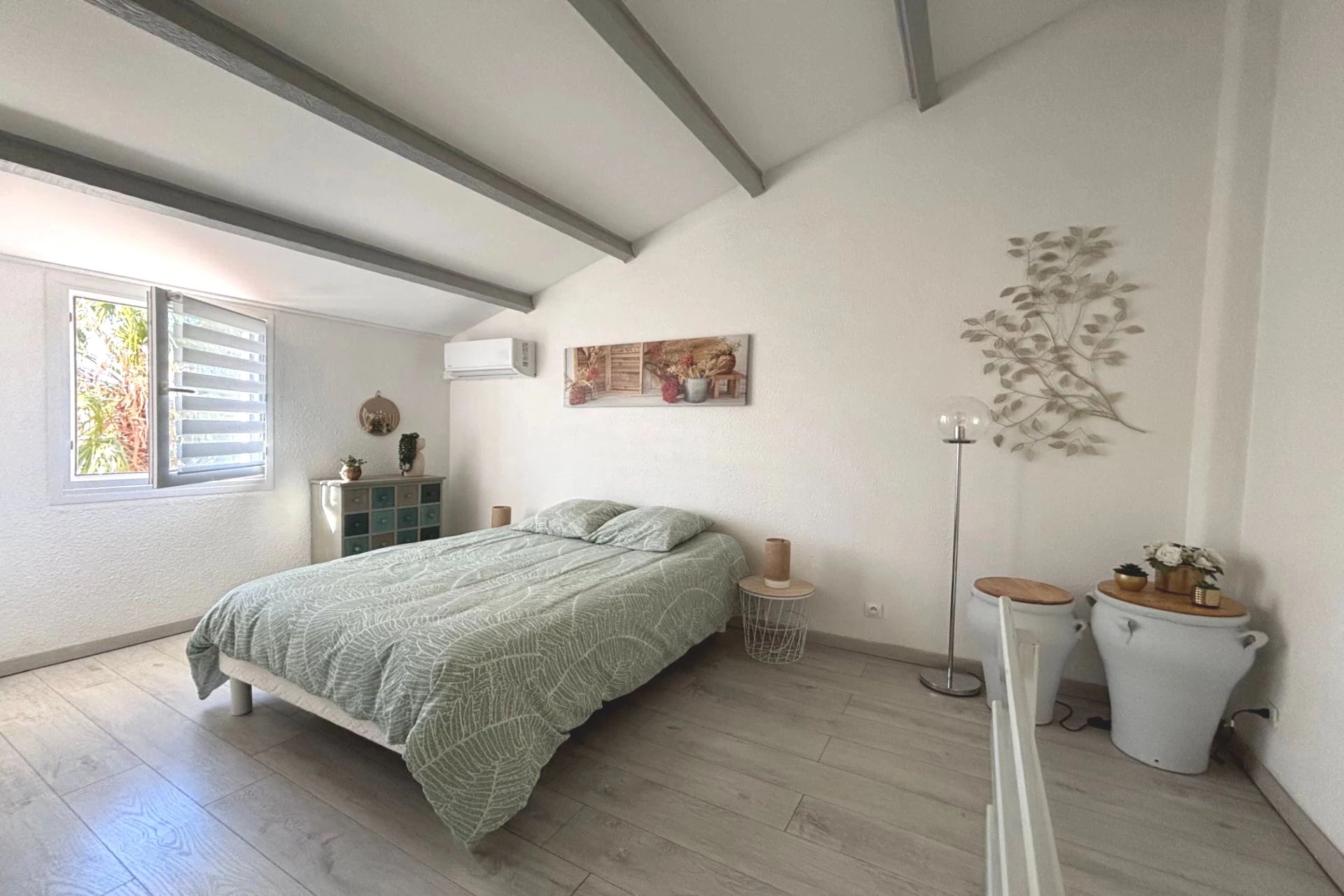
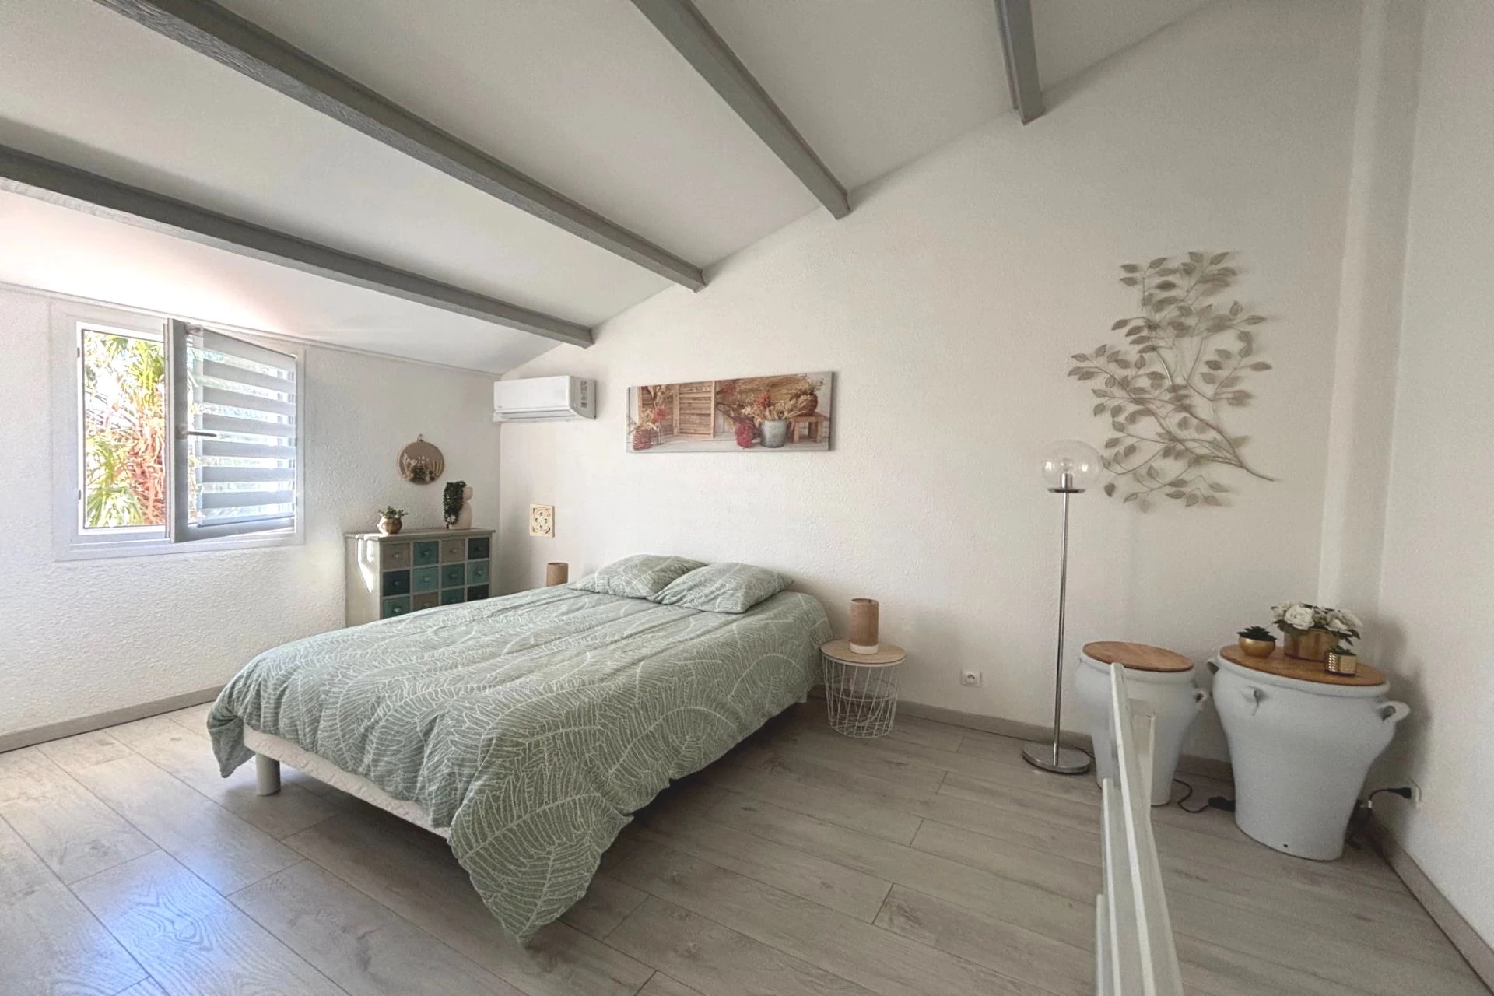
+ wall ornament [529,504,556,539]
